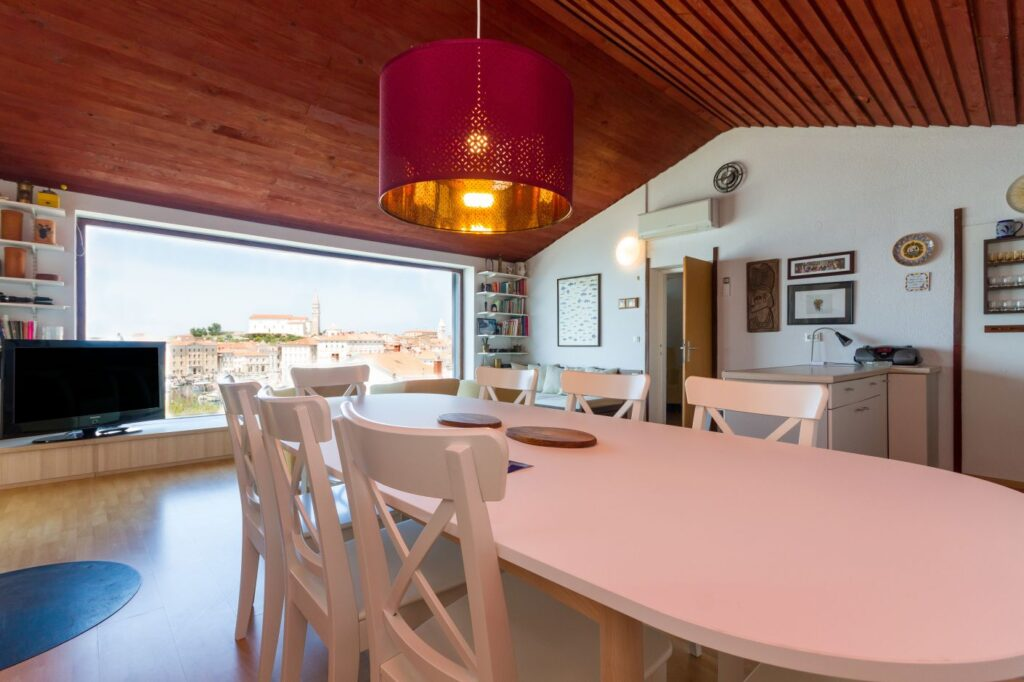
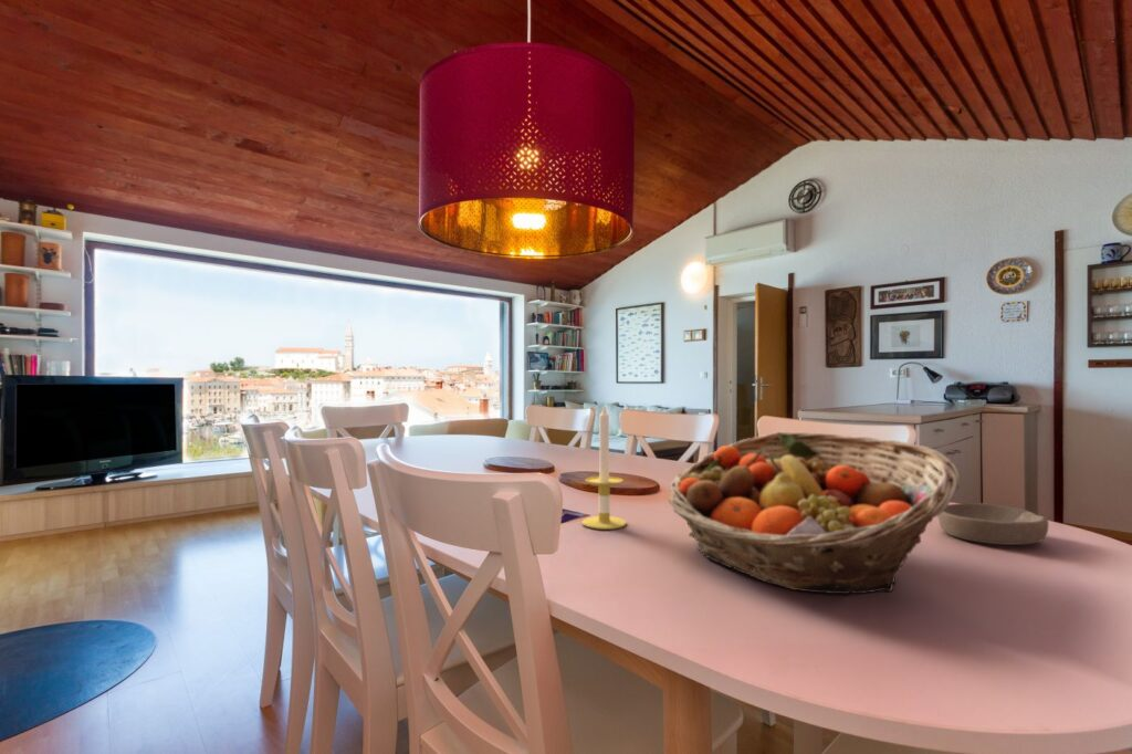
+ candle [580,402,628,531]
+ bowl [936,502,1049,546]
+ fruit basket [668,431,961,595]
